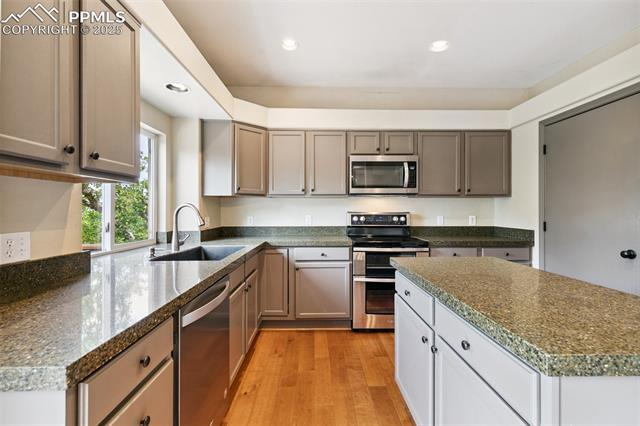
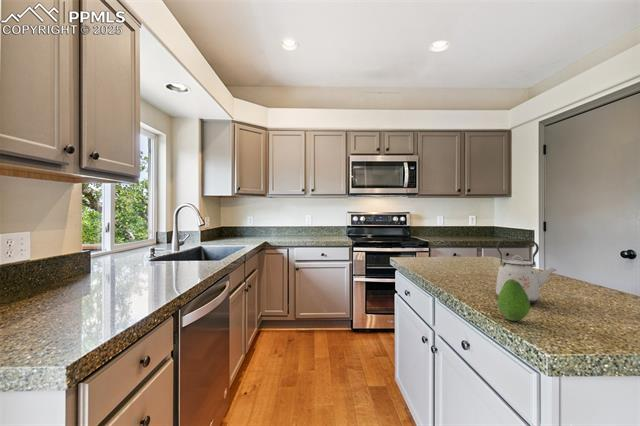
+ kettle [495,238,558,304]
+ fruit [497,279,531,322]
